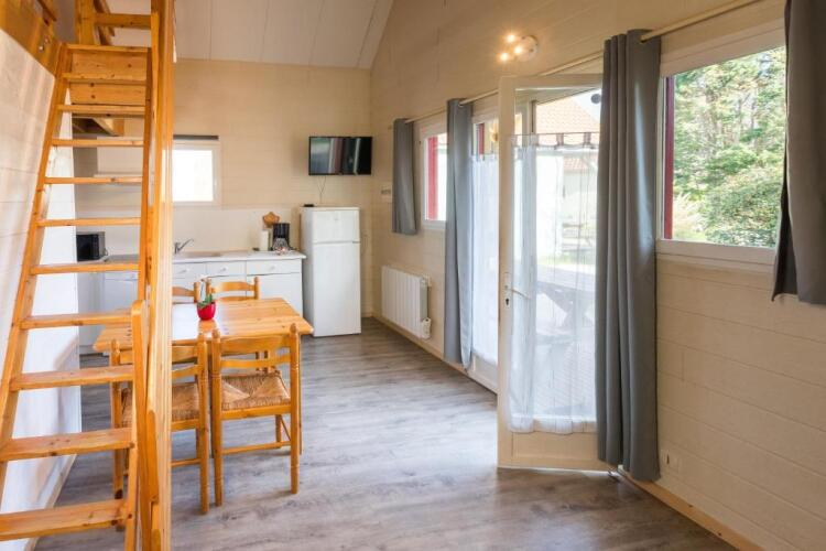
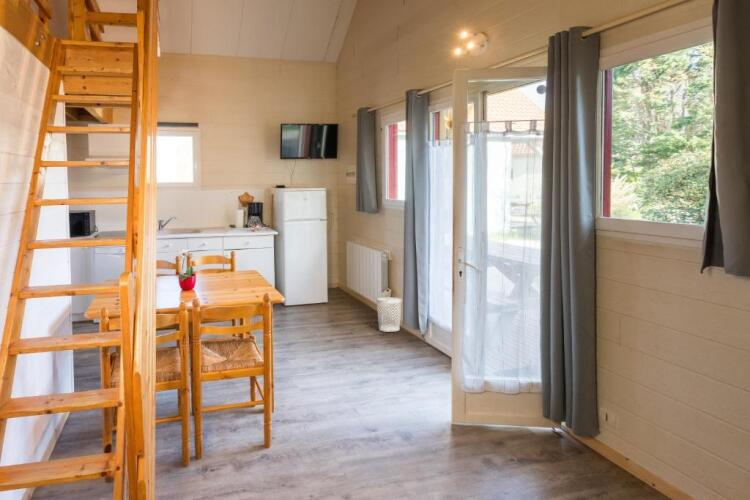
+ wastebasket [376,297,403,332]
